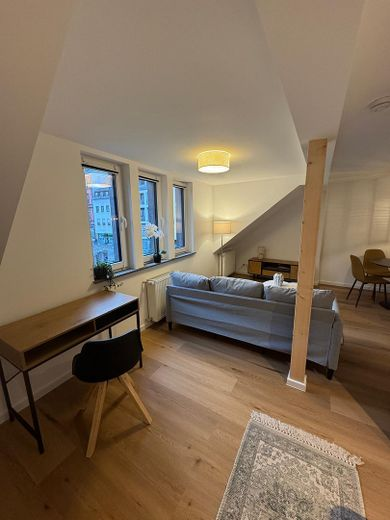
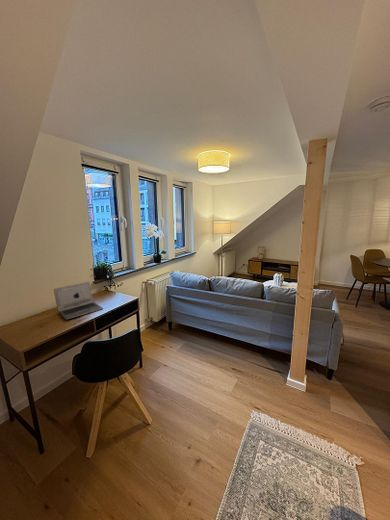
+ laptop computer [53,280,104,321]
